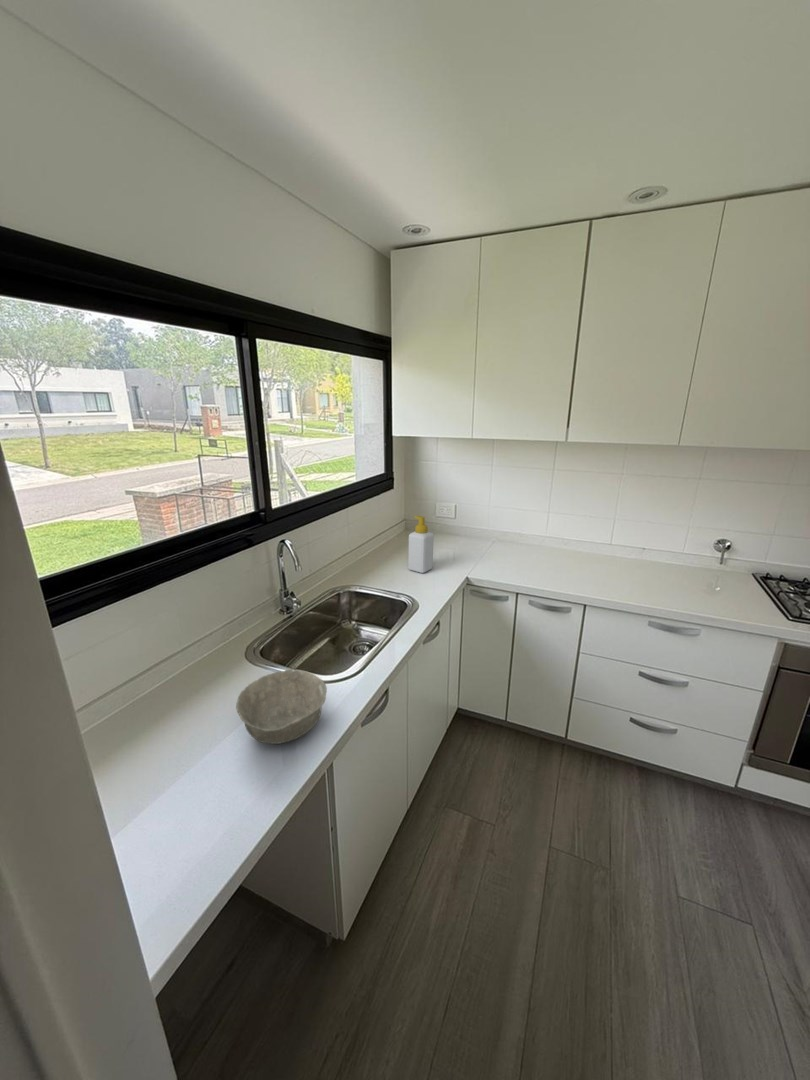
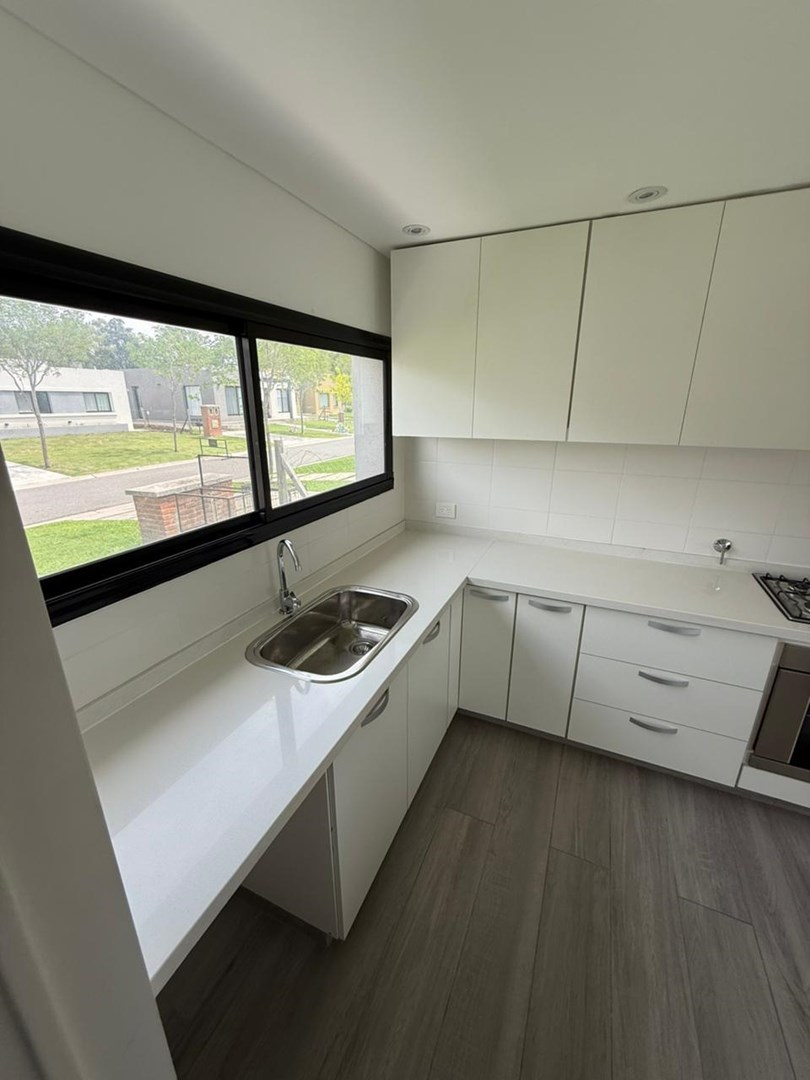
- bowl [235,668,328,745]
- soap bottle [407,515,435,574]
